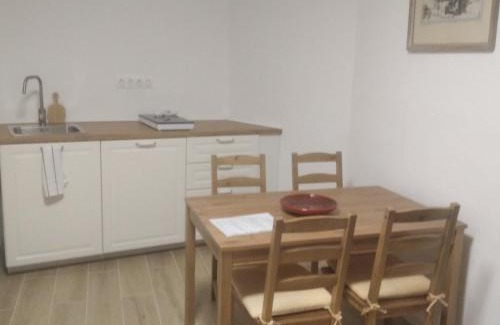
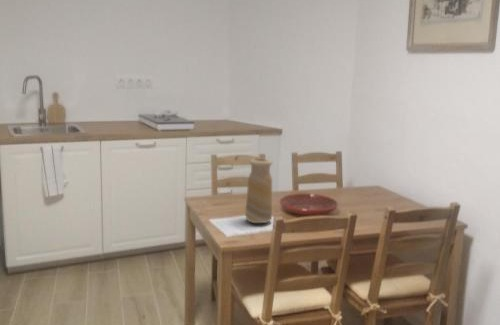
+ vase [244,157,273,224]
